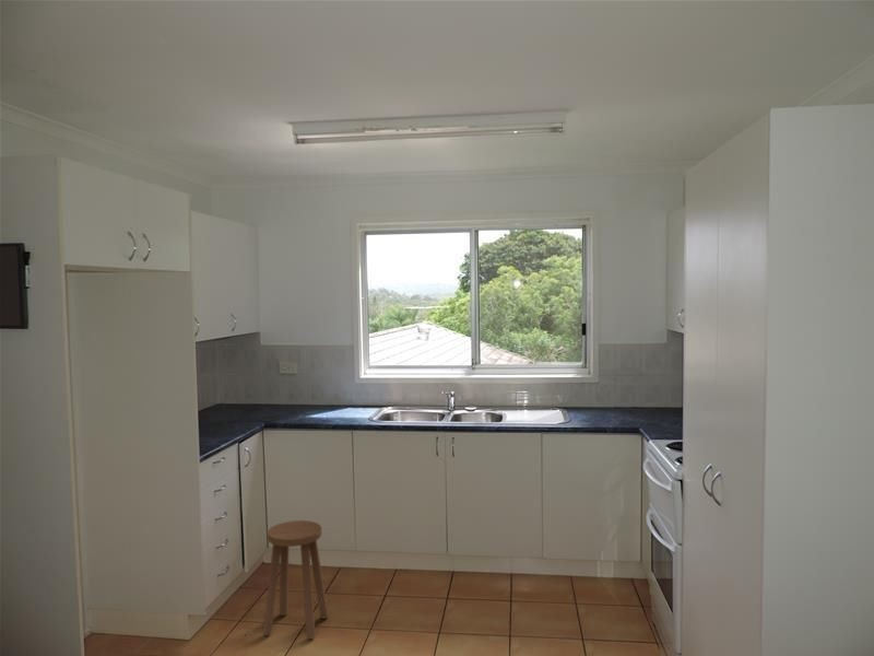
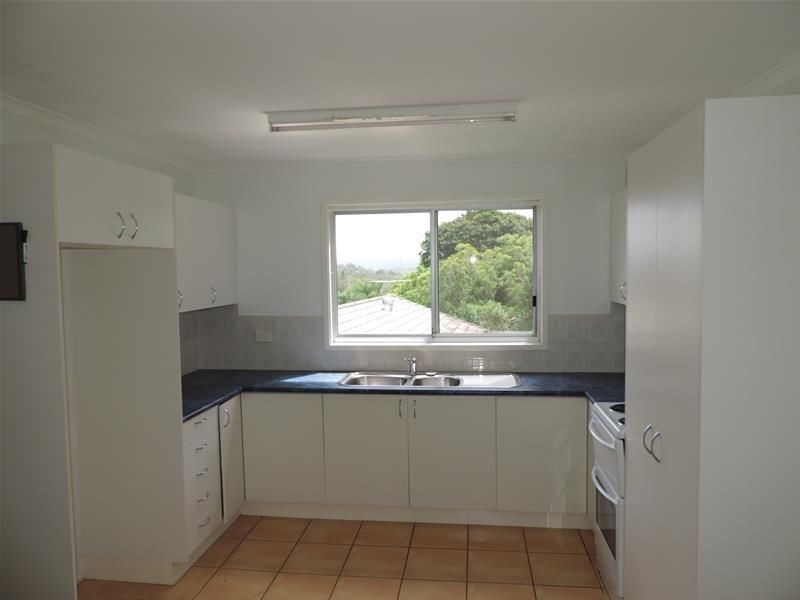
- stool [262,519,329,641]
